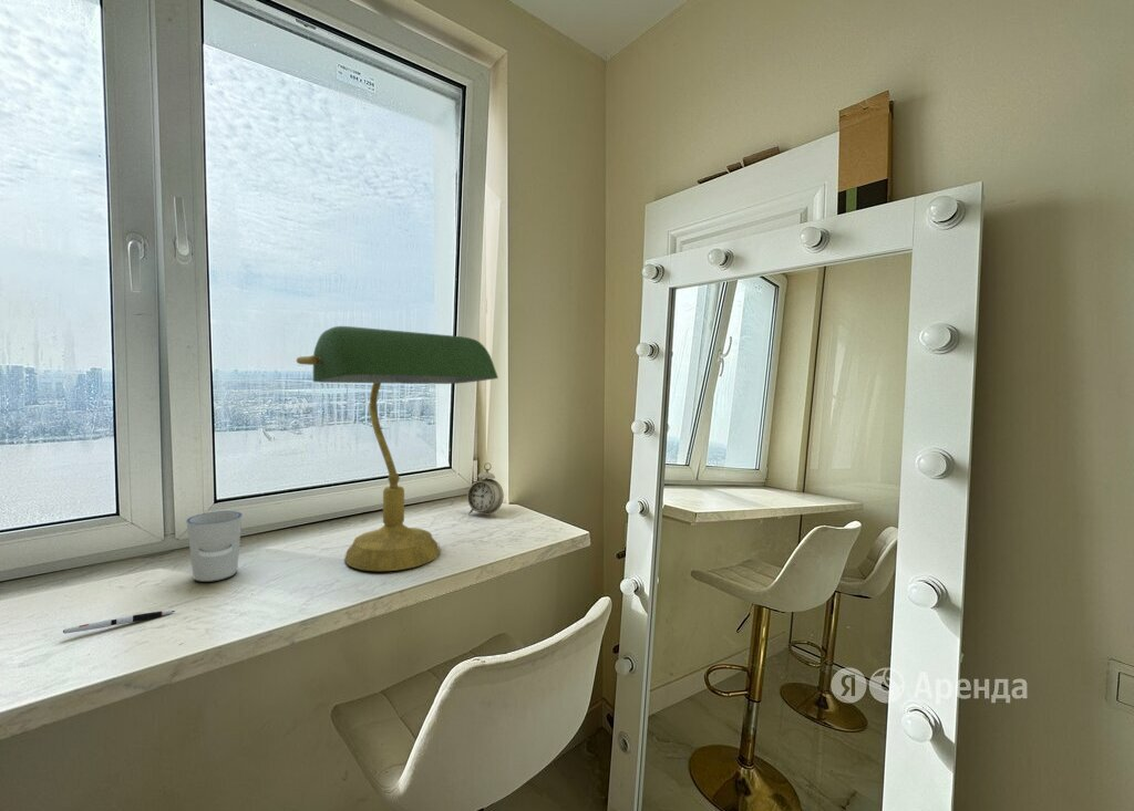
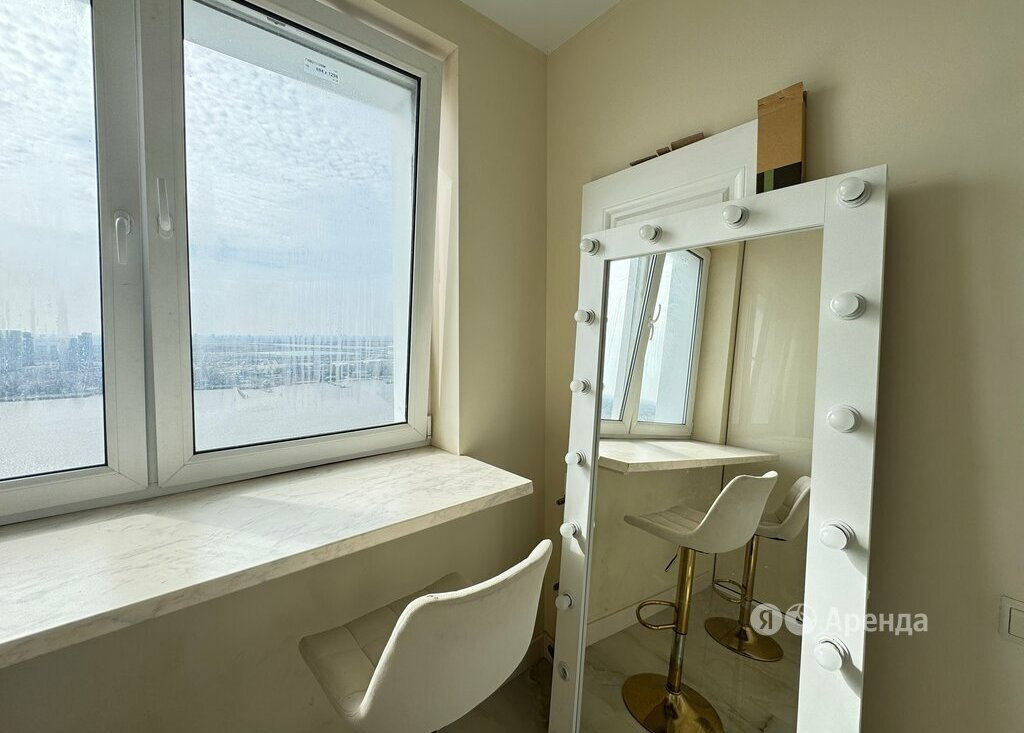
- pen [62,610,176,635]
- desk lamp [296,325,499,572]
- alarm clock [466,461,505,519]
- cup [185,510,244,583]
